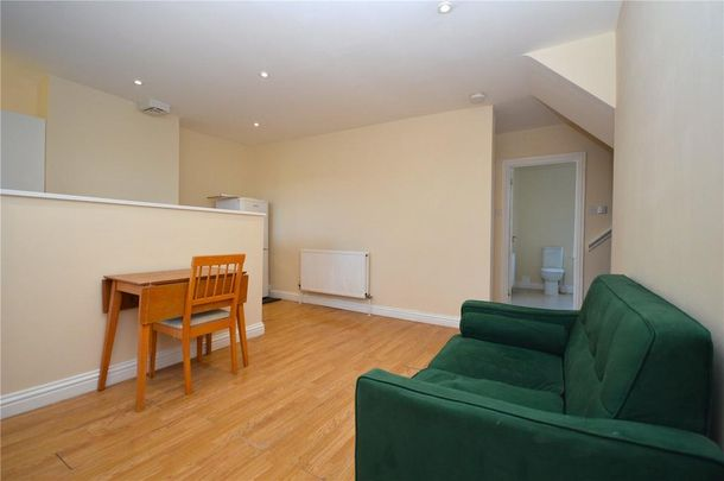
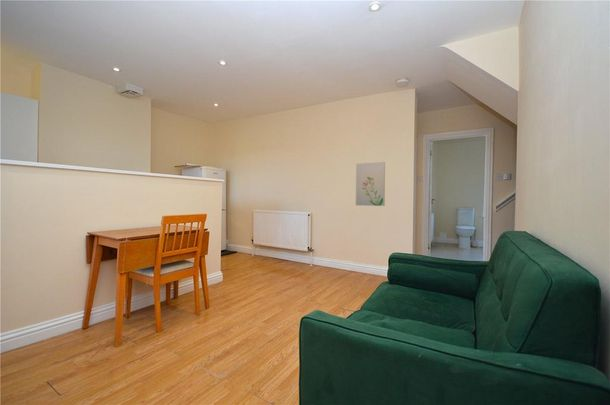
+ wall art [355,161,386,207]
